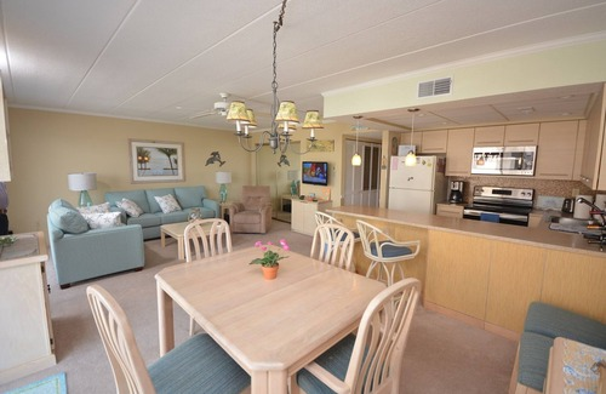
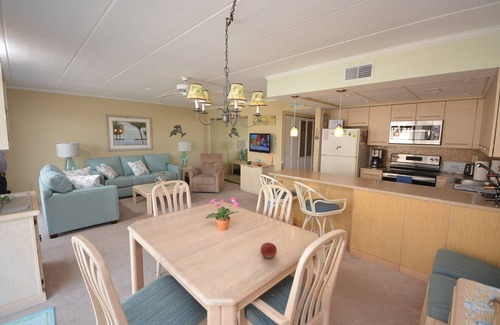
+ fruit [260,241,278,259]
